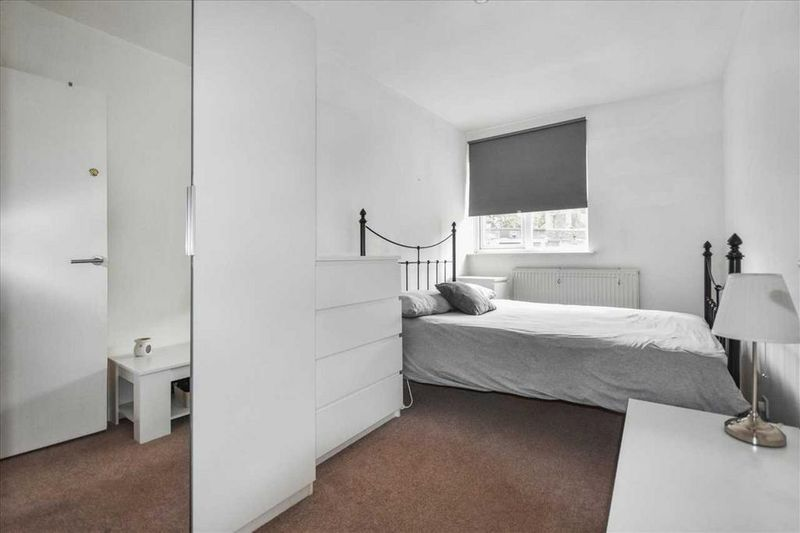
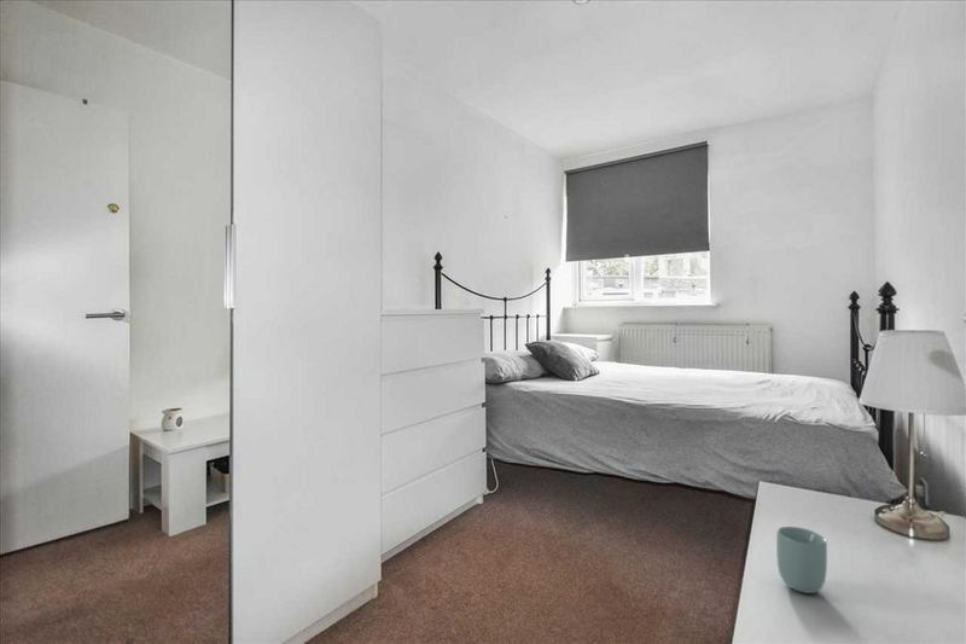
+ cup [775,526,828,594]
